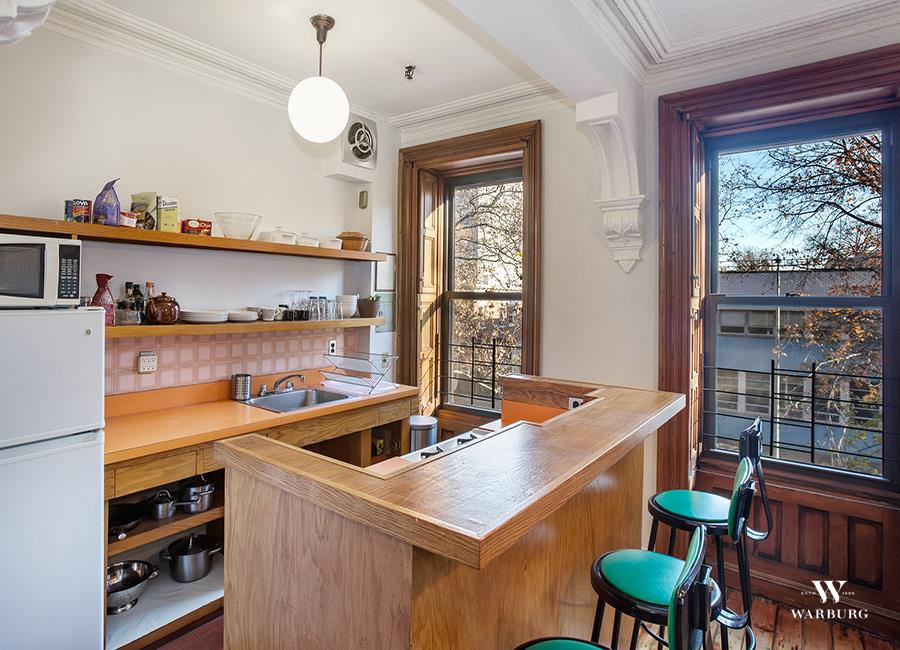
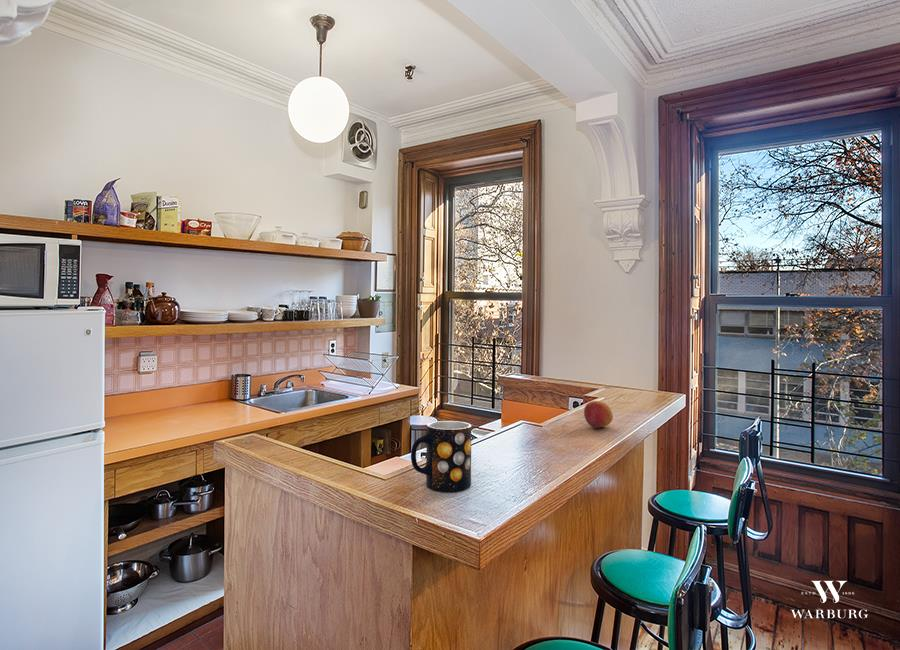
+ mug [410,420,472,492]
+ fruit [583,400,614,429]
